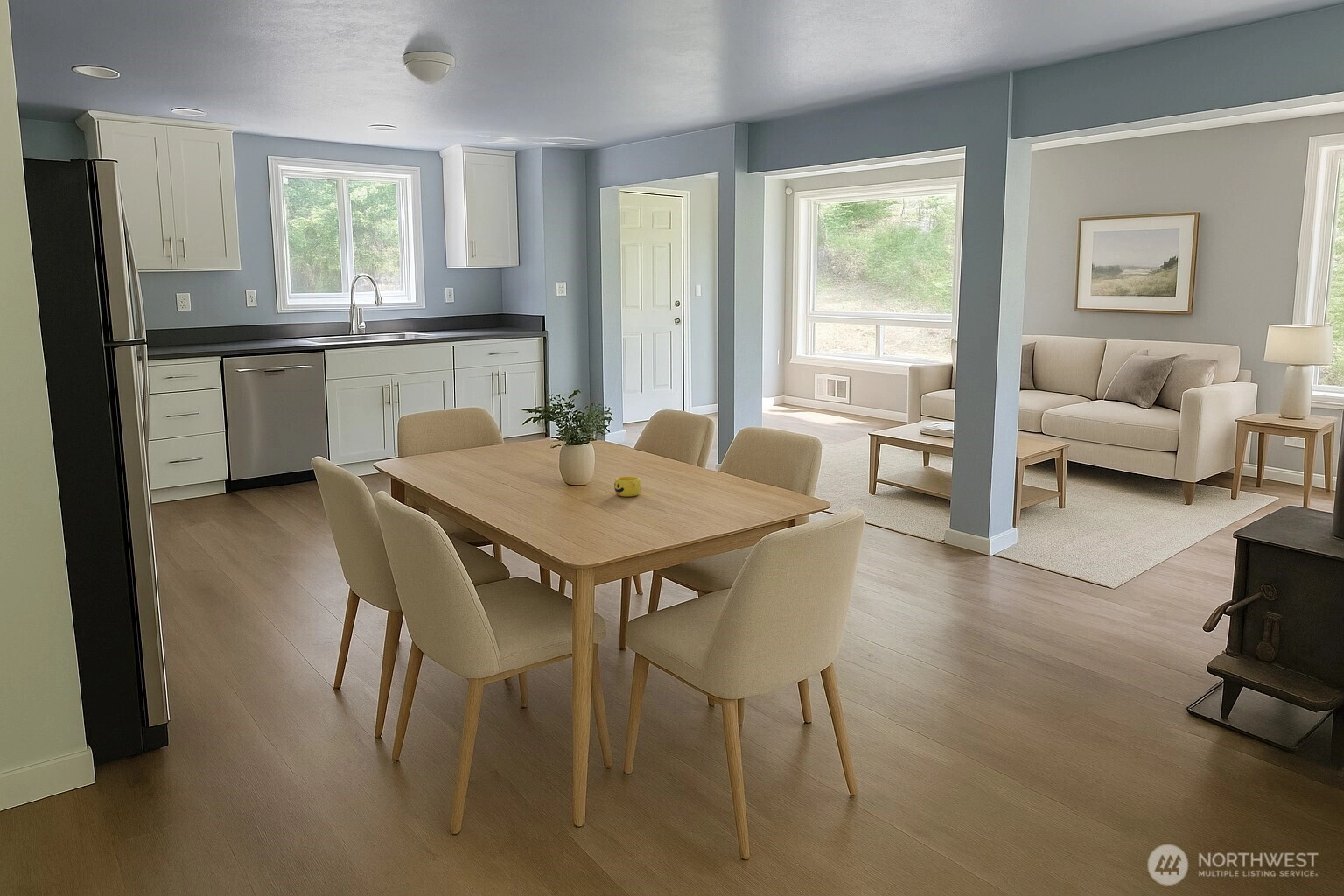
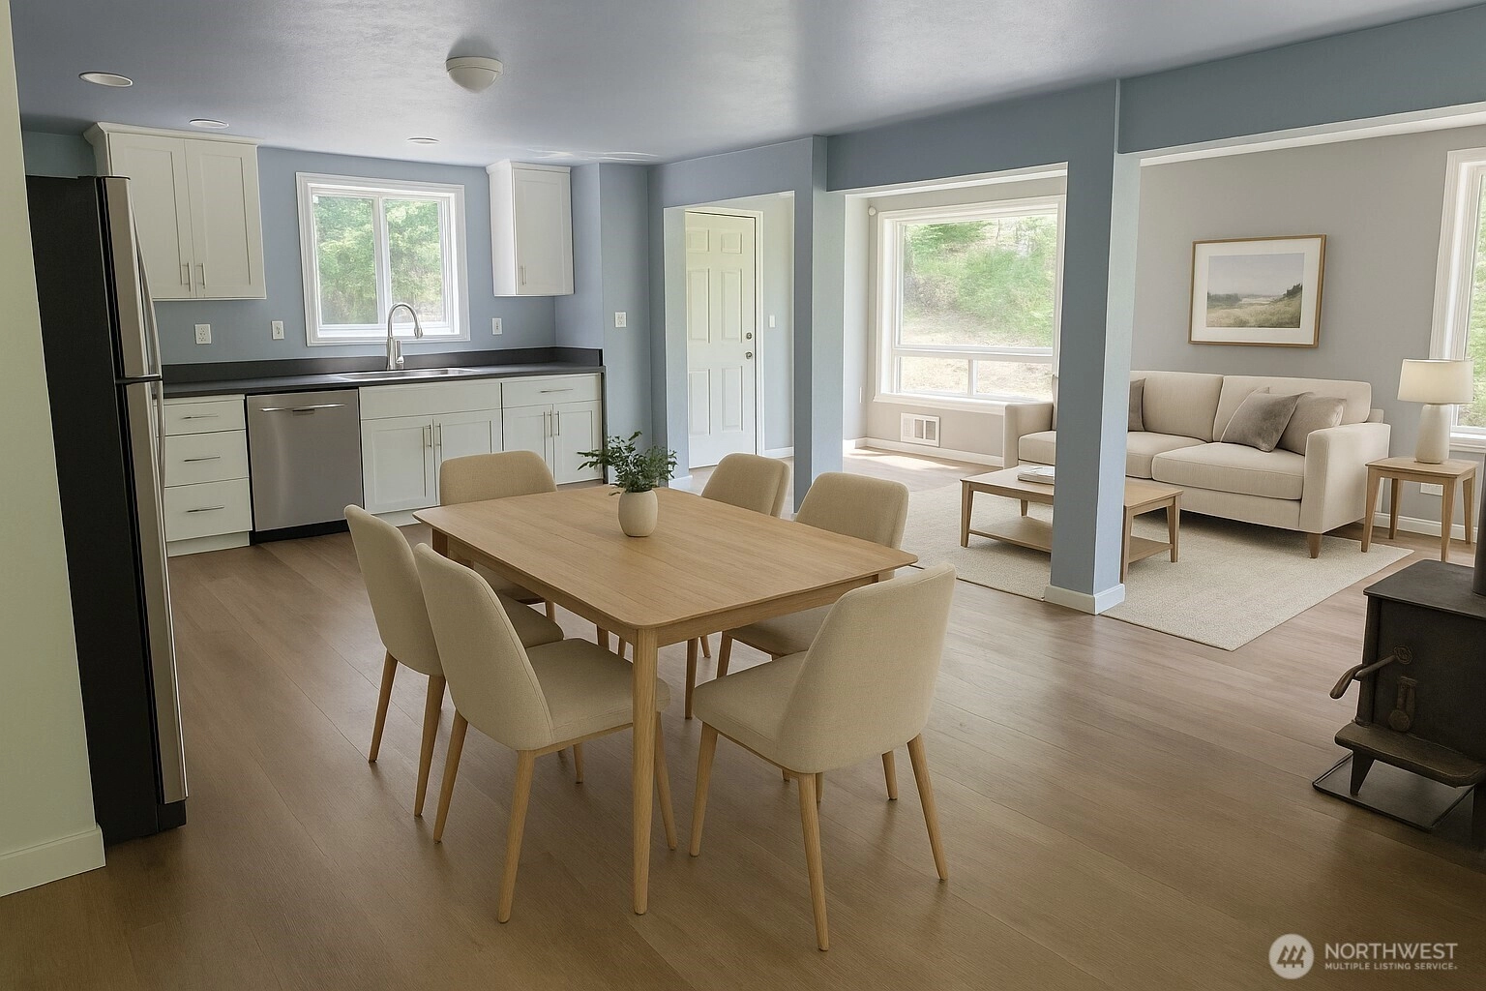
- cup [613,476,642,497]
